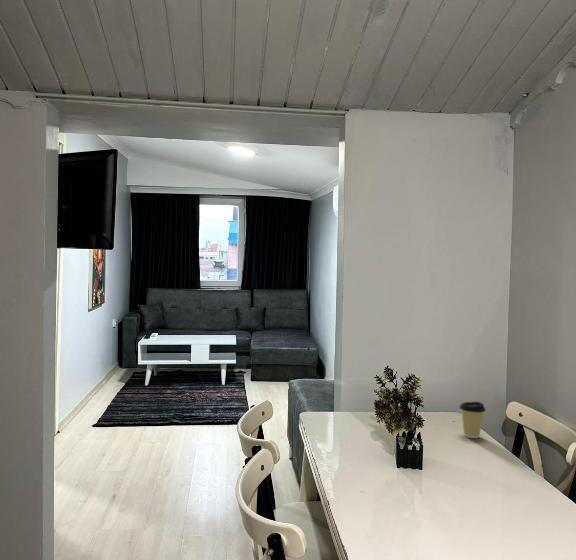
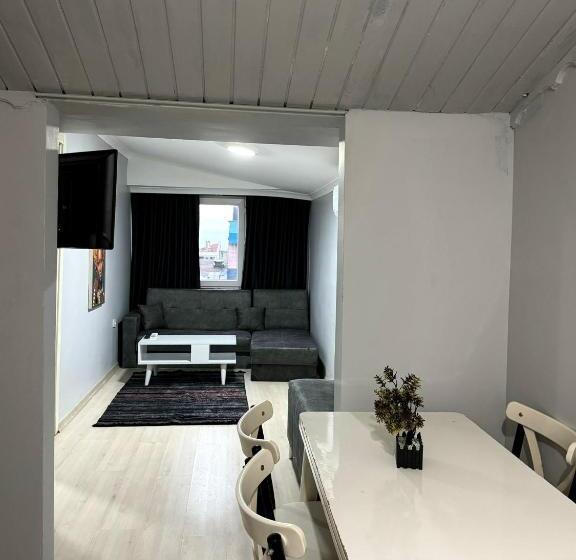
- coffee cup [458,401,487,439]
